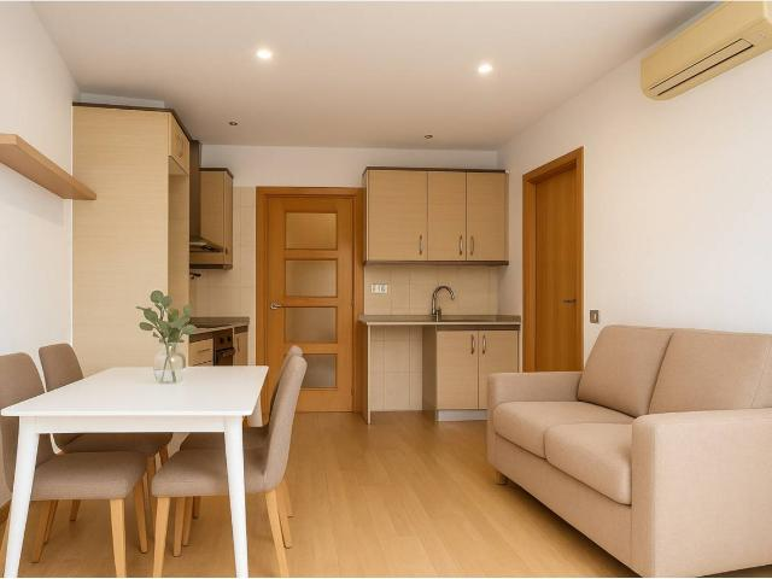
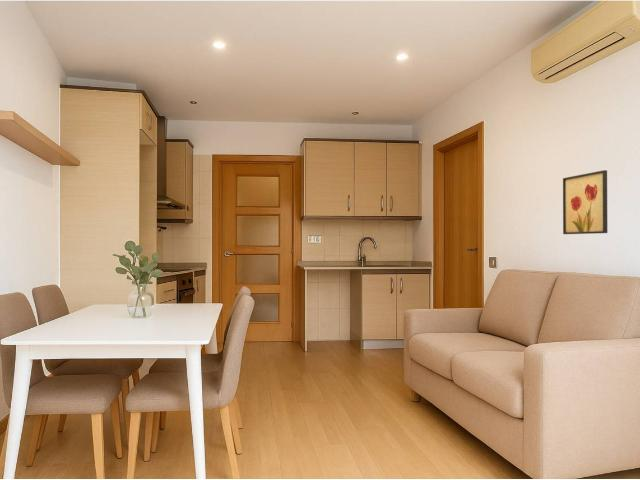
+ wall art [562,169,608,235]
